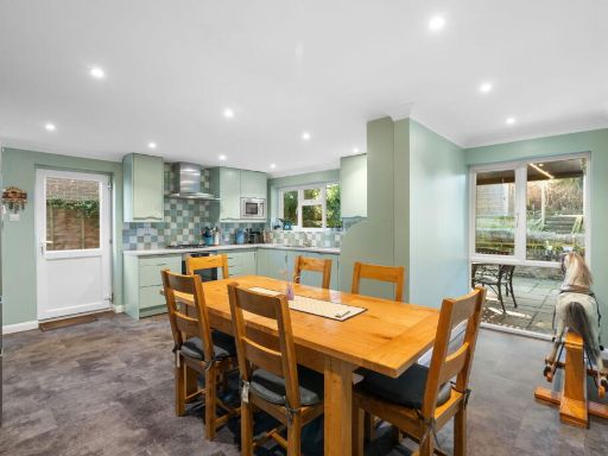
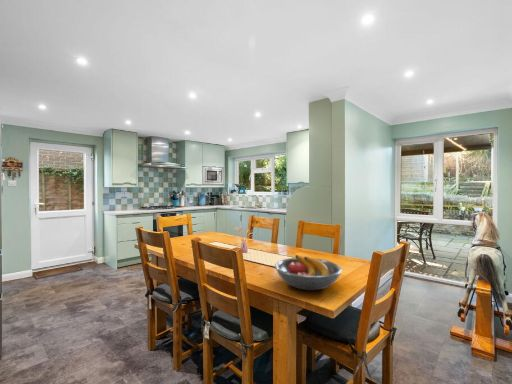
+ fruit bowl [274,254,343,291]
